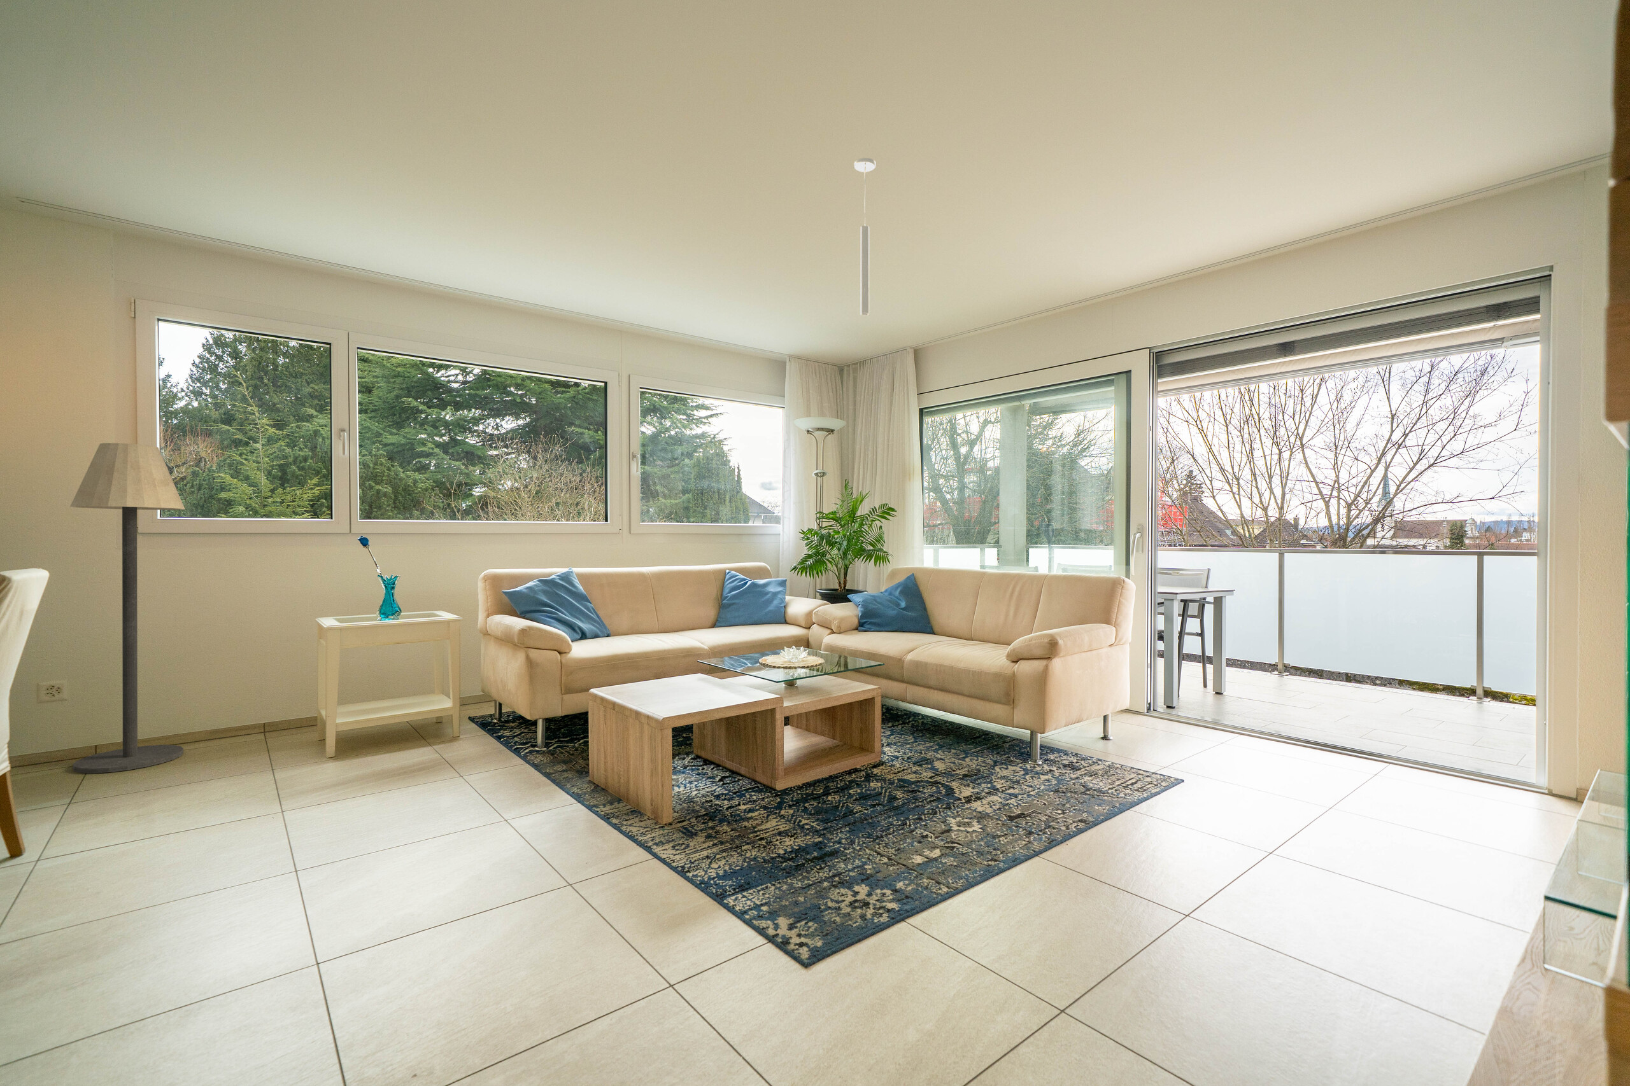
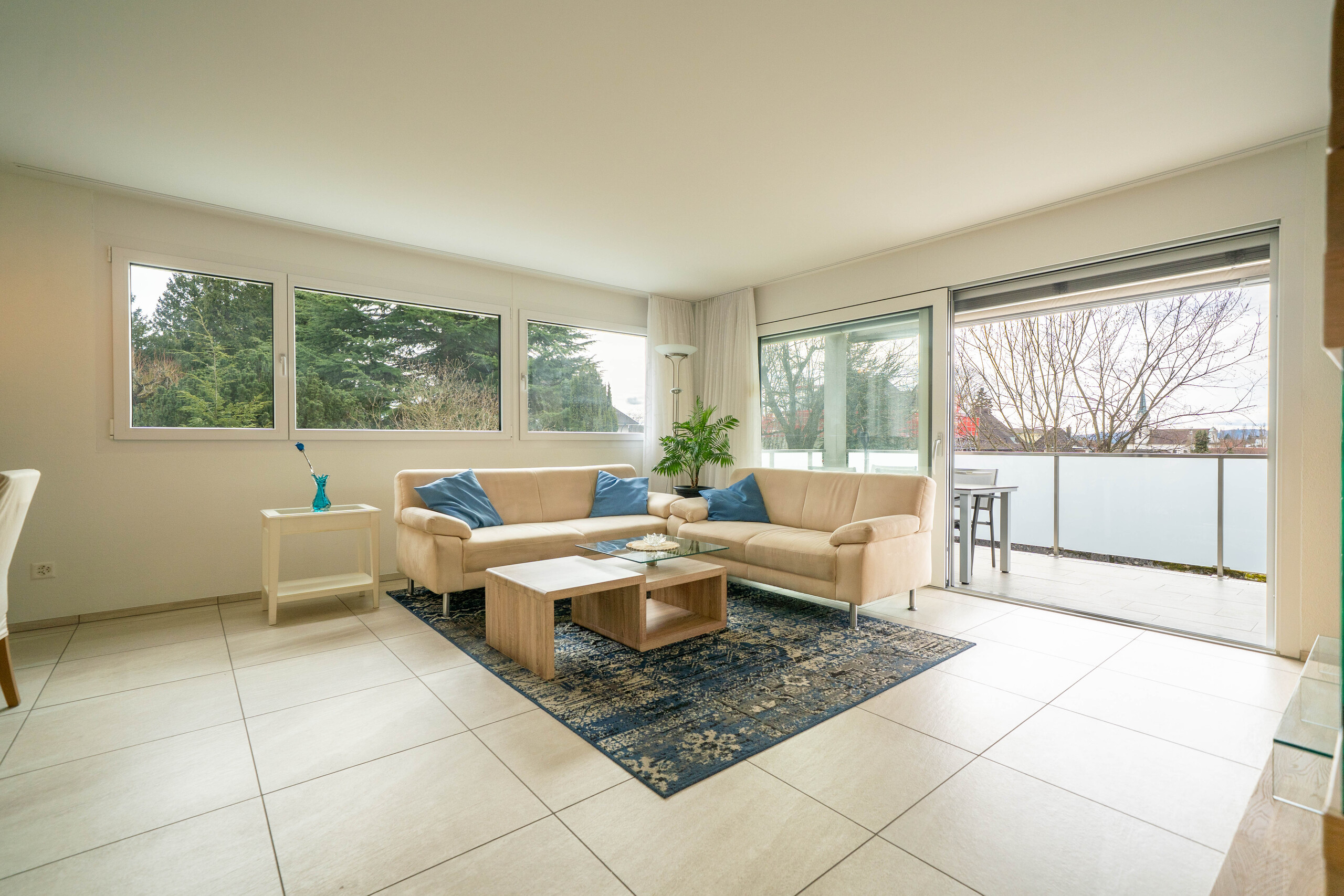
- floor lamp [69,442,186,775]
- ceiling light [853,158,877,316]
